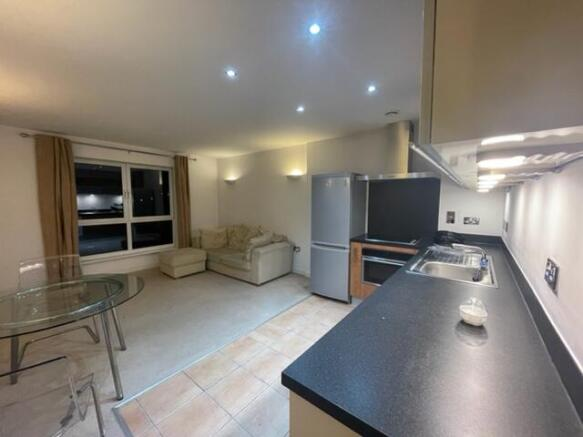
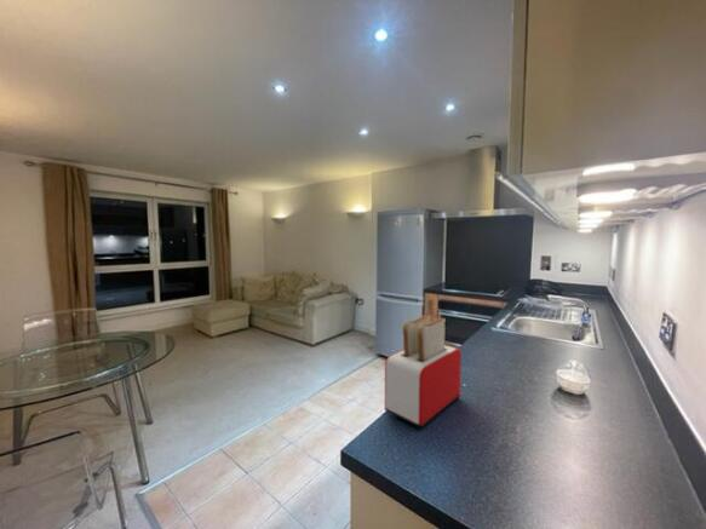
+ toaster [384,314,463,429]
